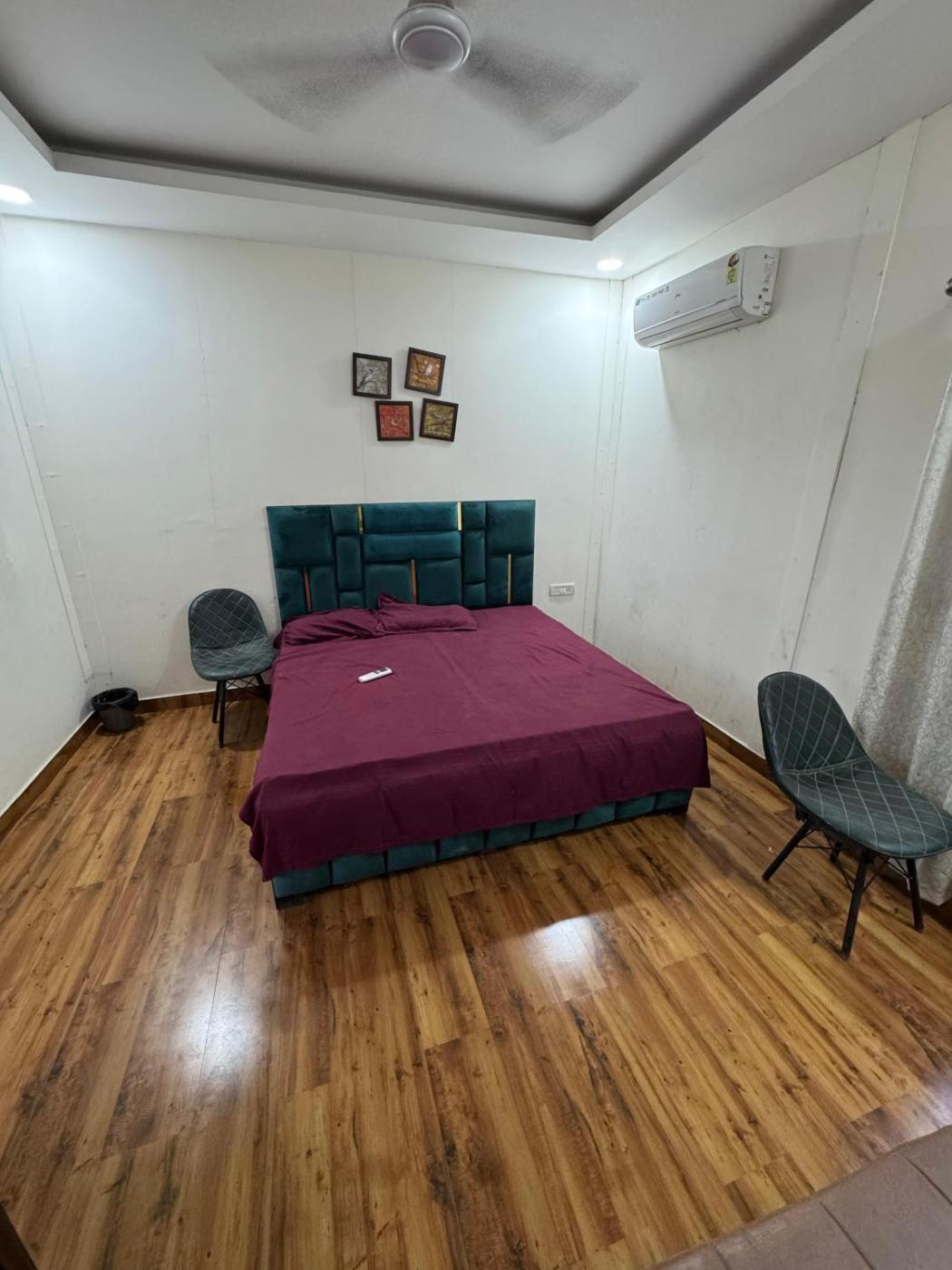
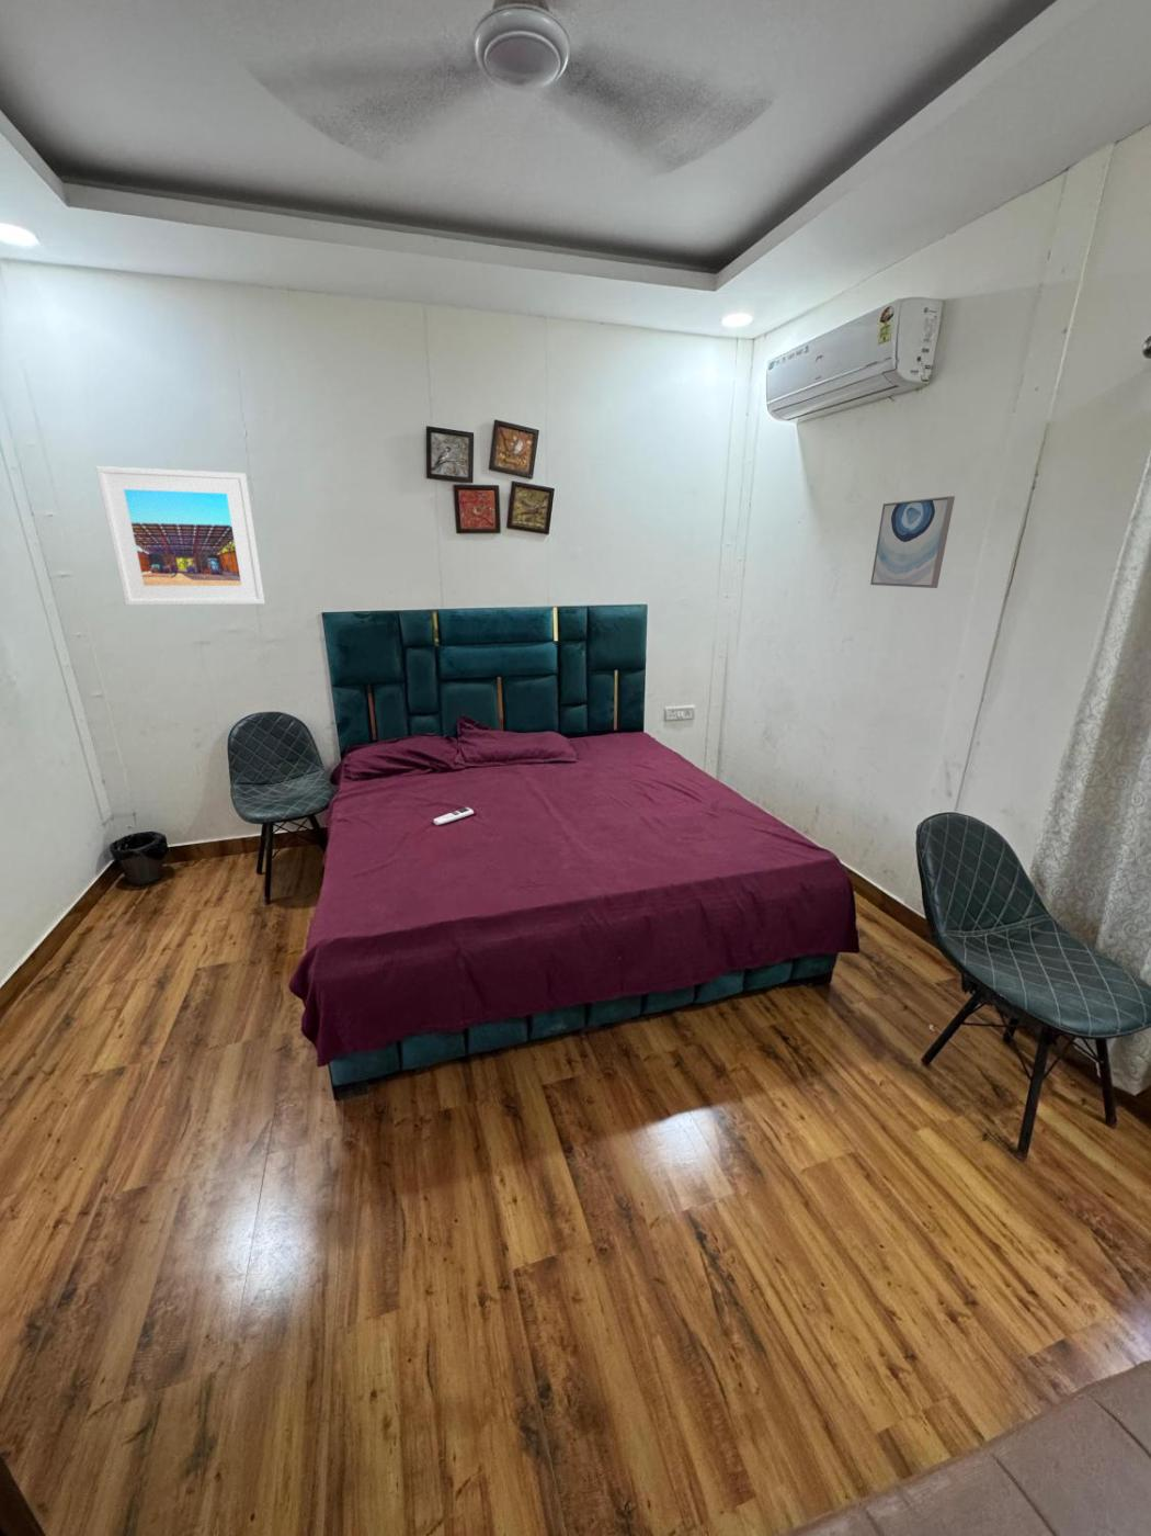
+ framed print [94,466,265,607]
+ wall art [869,495,956,589]
